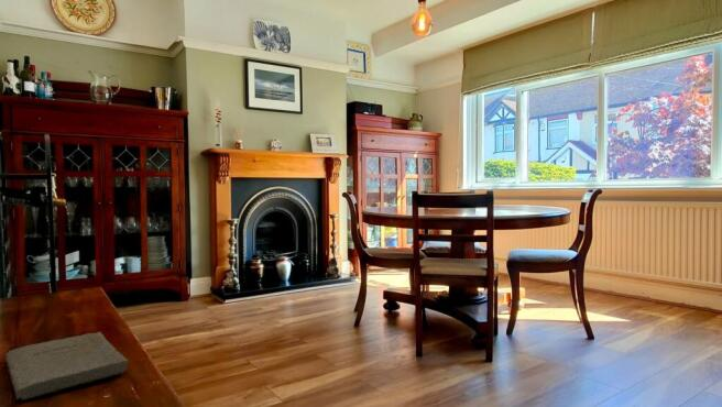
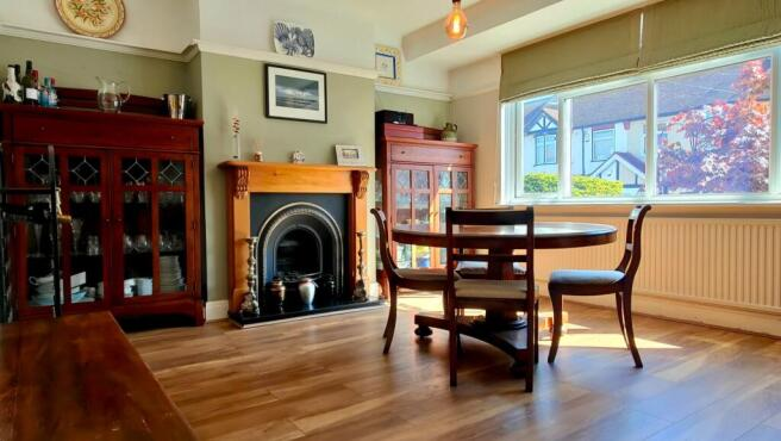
- book [4,331,131,402]
